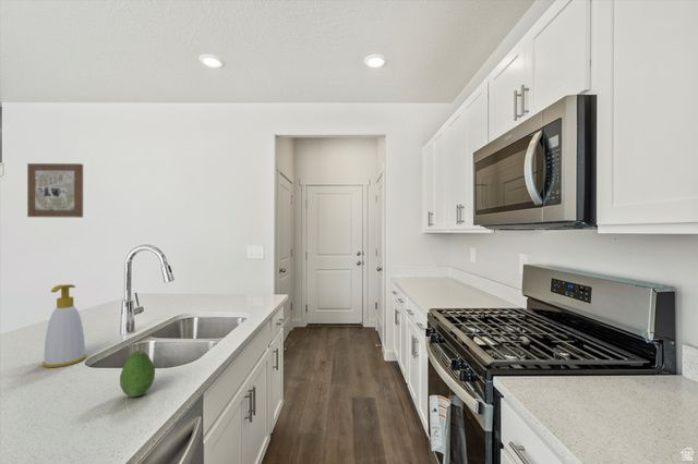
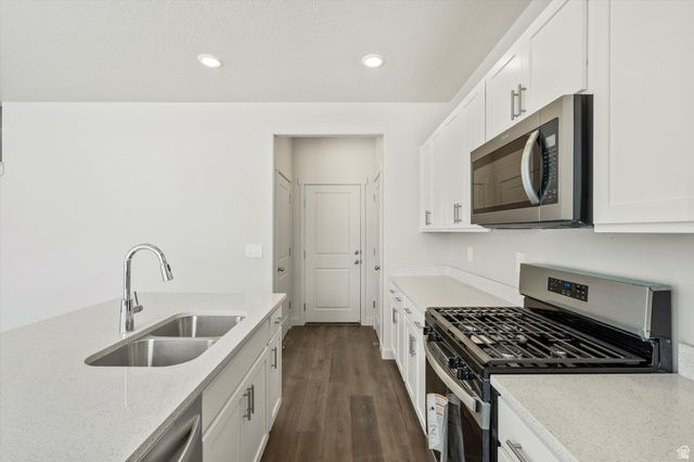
- wall art [26,162,84,219]
- fruit [119,350,156,398]
- soap bottle [41,283,87,368]
